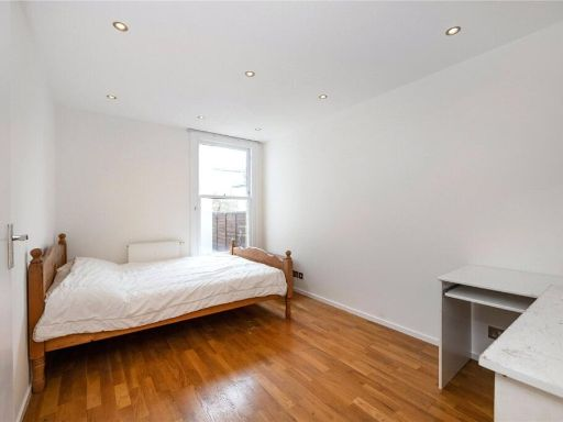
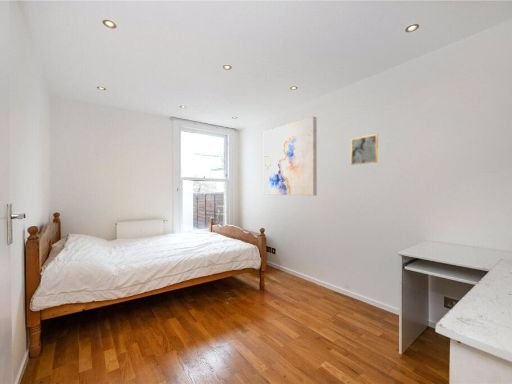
+ wall art [350,133,379,166]
+ wall art [263,116,318,197]
